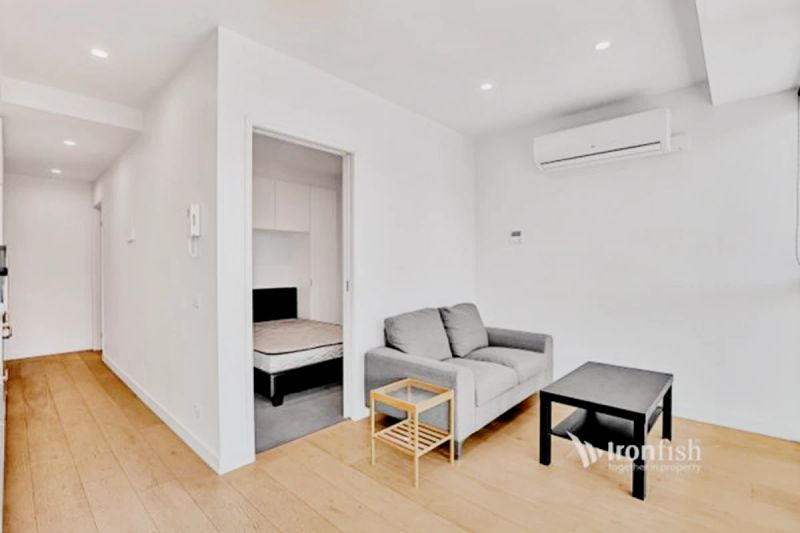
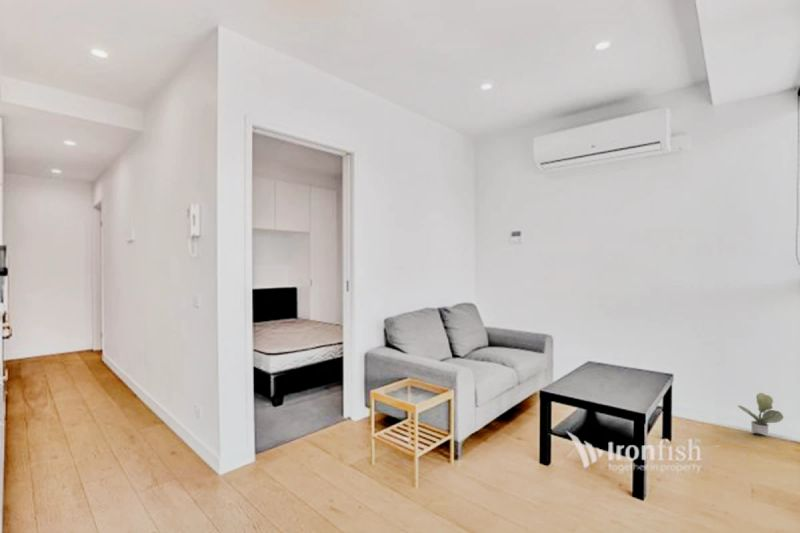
+ potted plant [737,392,785,435]
